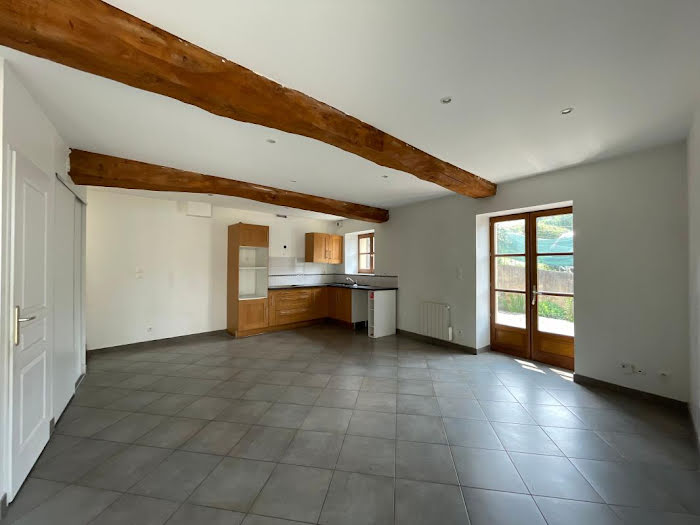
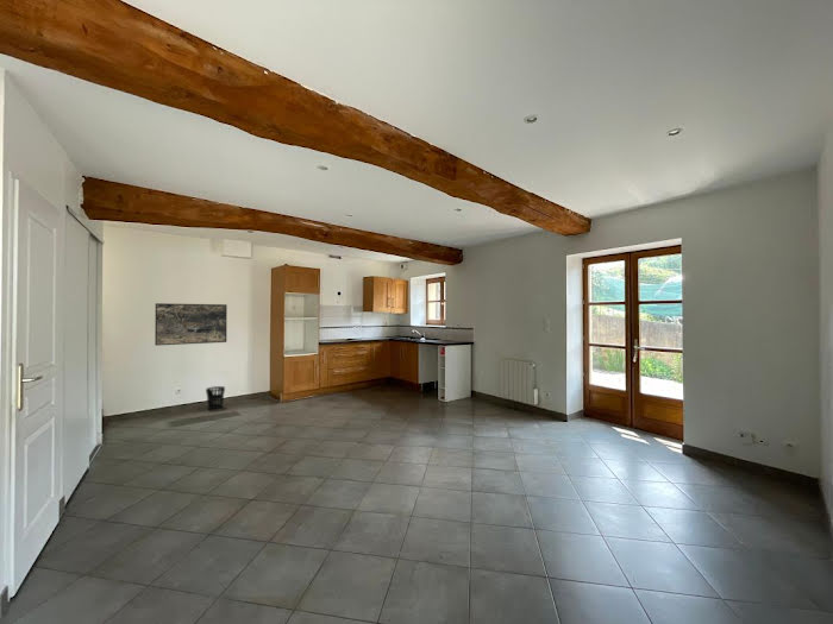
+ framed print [154,302,228,347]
+ wastebasket [205,385,226,410]
